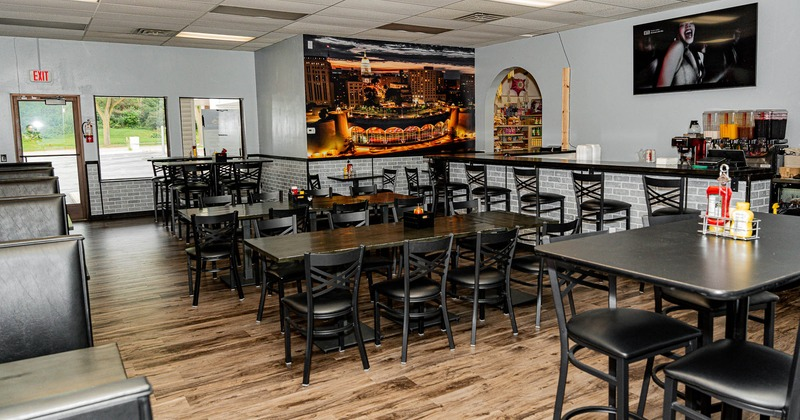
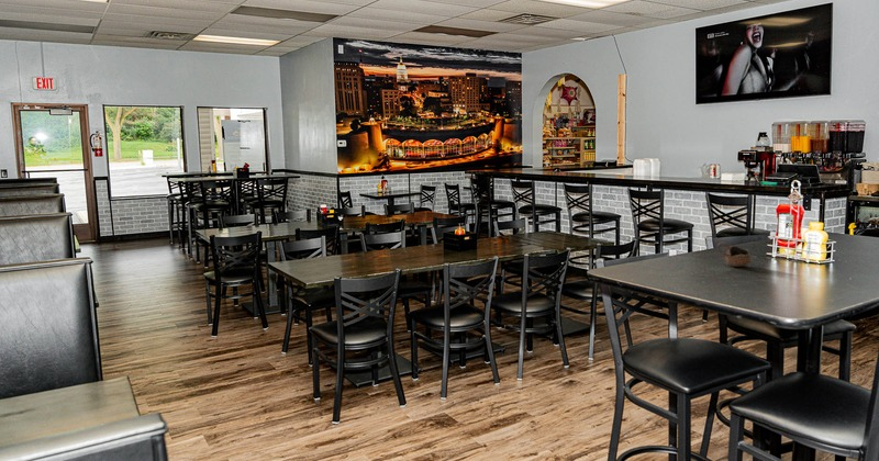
+ cup [716,241,752,268]
